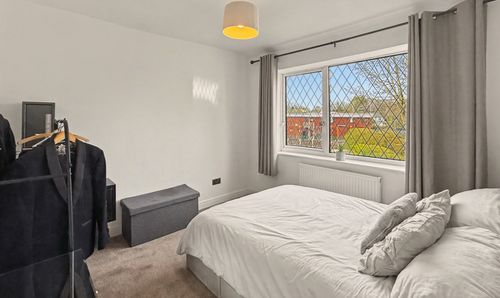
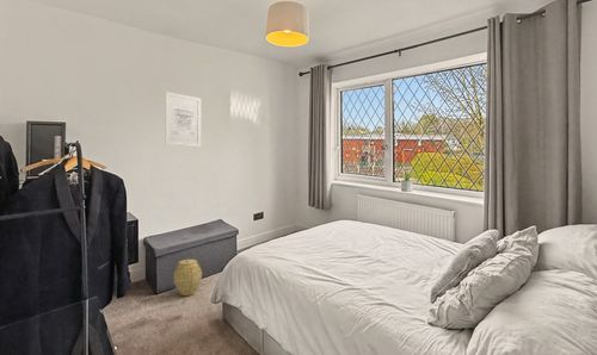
+ wall art [164,91,202,148]
+ woven basket [172,259,203,297]
